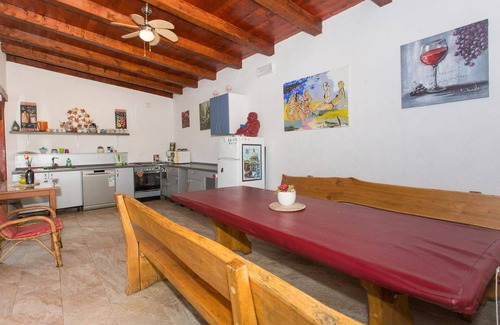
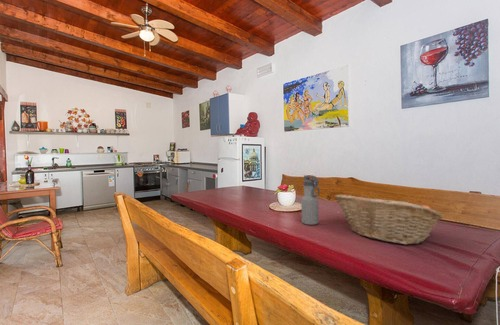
+ fruit basket [333,194,445,245]
+ water bottle [300,174,321,226]
